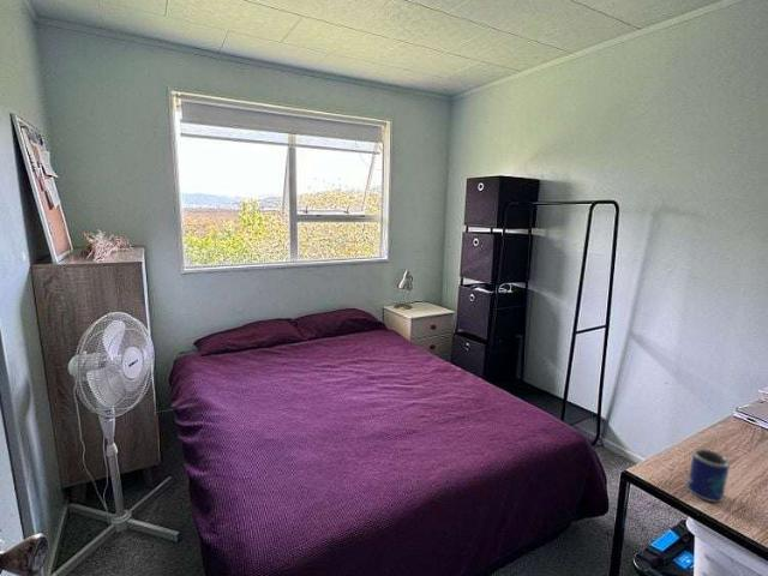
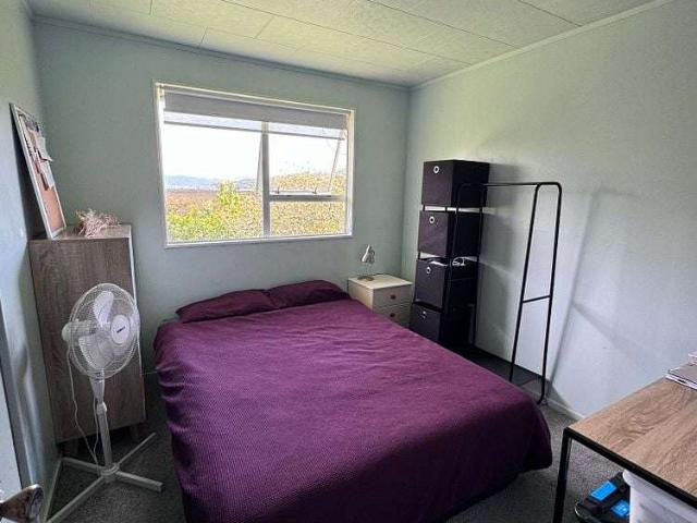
- mug [686,448,731,503]
